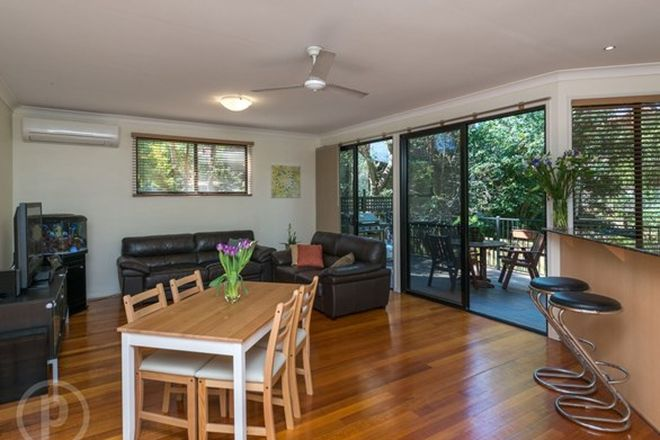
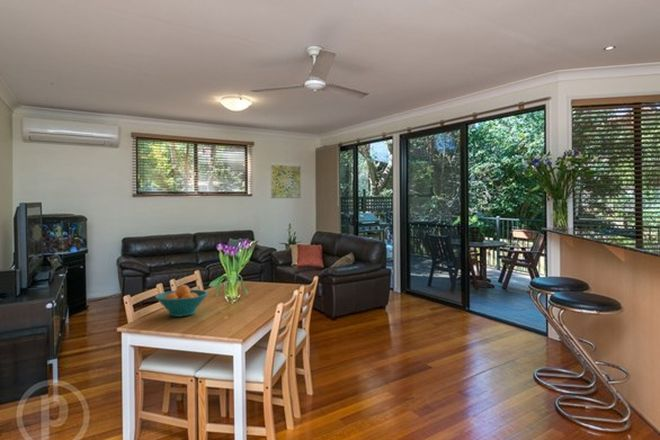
+ fruit bowl [154,284,209,318]
